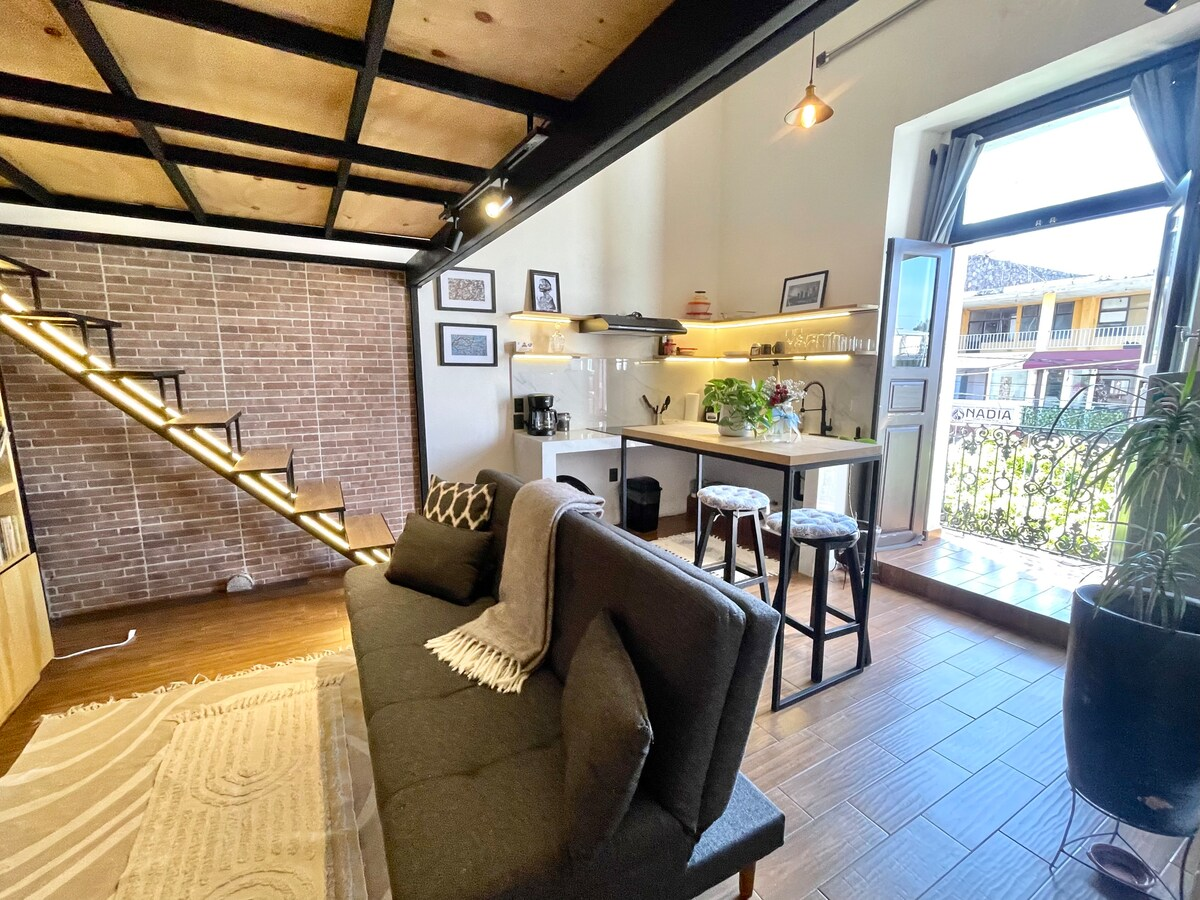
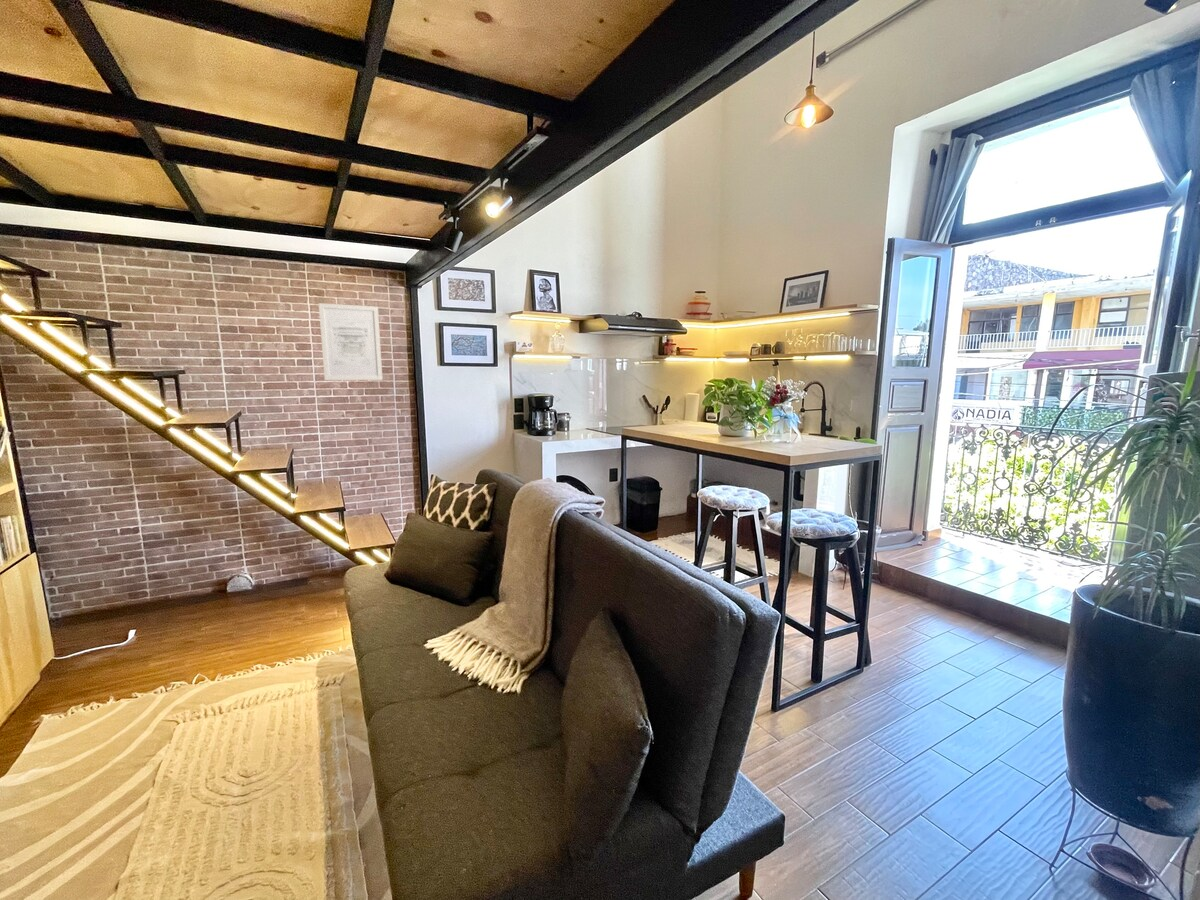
+ wall art [318,302,384,381]
